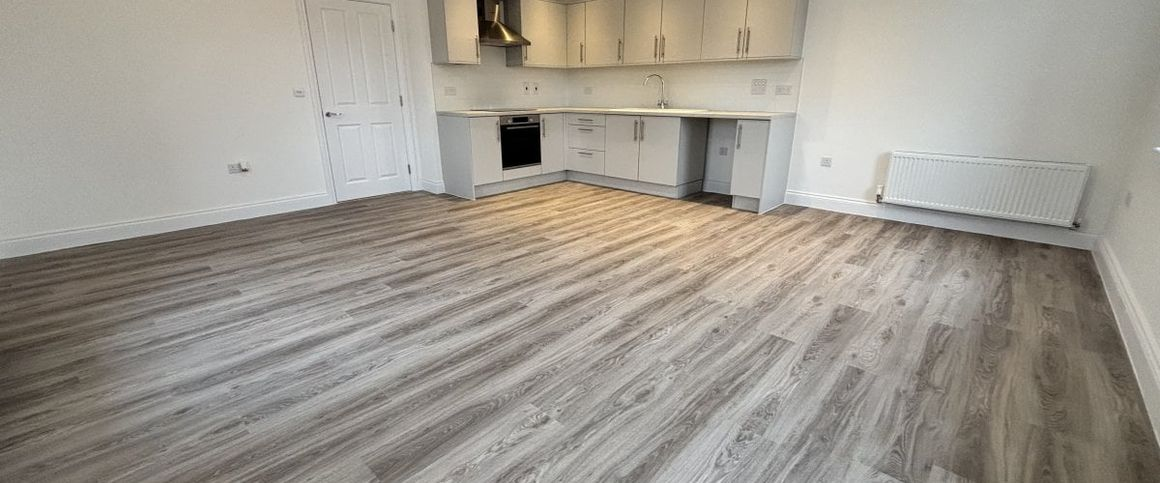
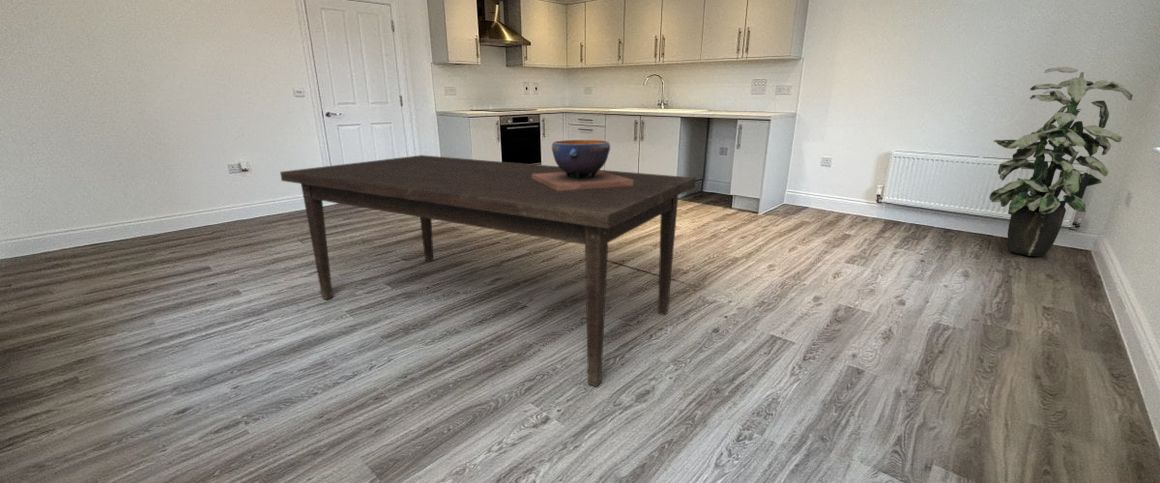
+ dining table [279,154,697,387]
+ indoor plant [989,66,1134,258]
+ decorative bowl [532,139,633,191]
